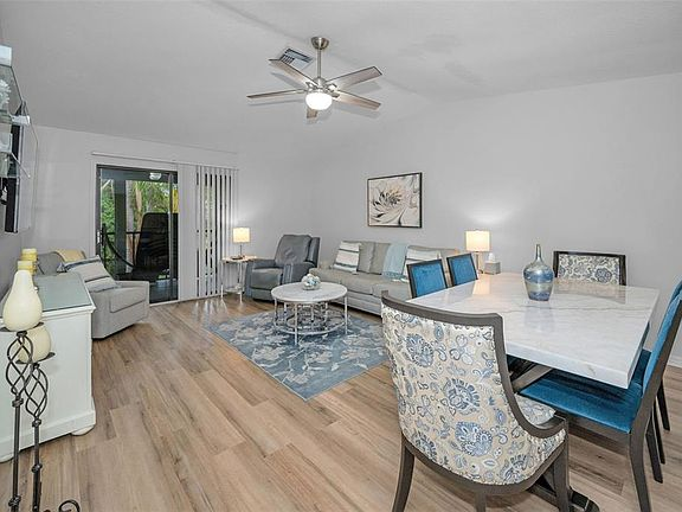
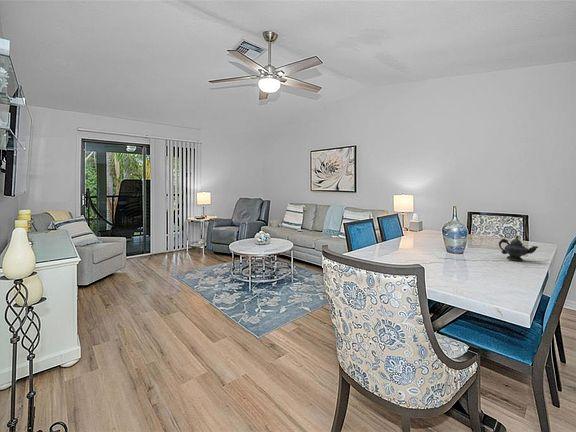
+ teapot [498,234,539,262]
